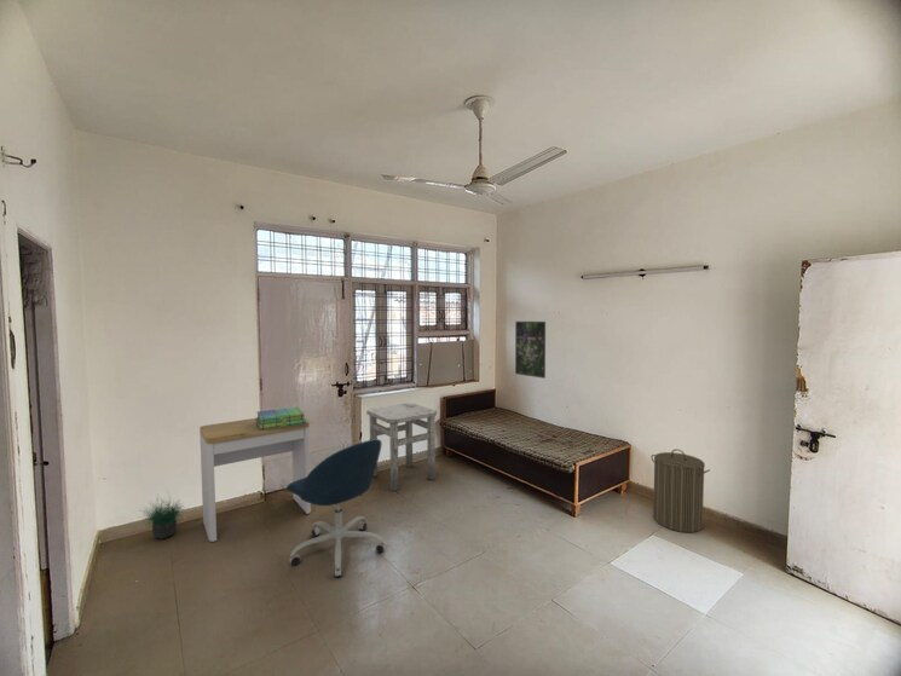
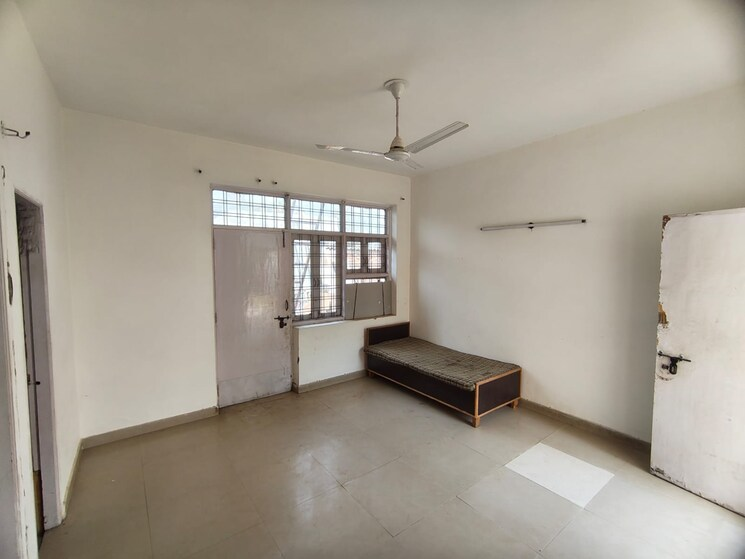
- stack of books [254,406,307,431]
- laundry hamper [649,447,711,533]
- desk [198,417,312,543]
- potted plant [138,489,191,541]
- side table [365,403,438,492]
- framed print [514,320,547,380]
- office chair [285,438,387,578]
